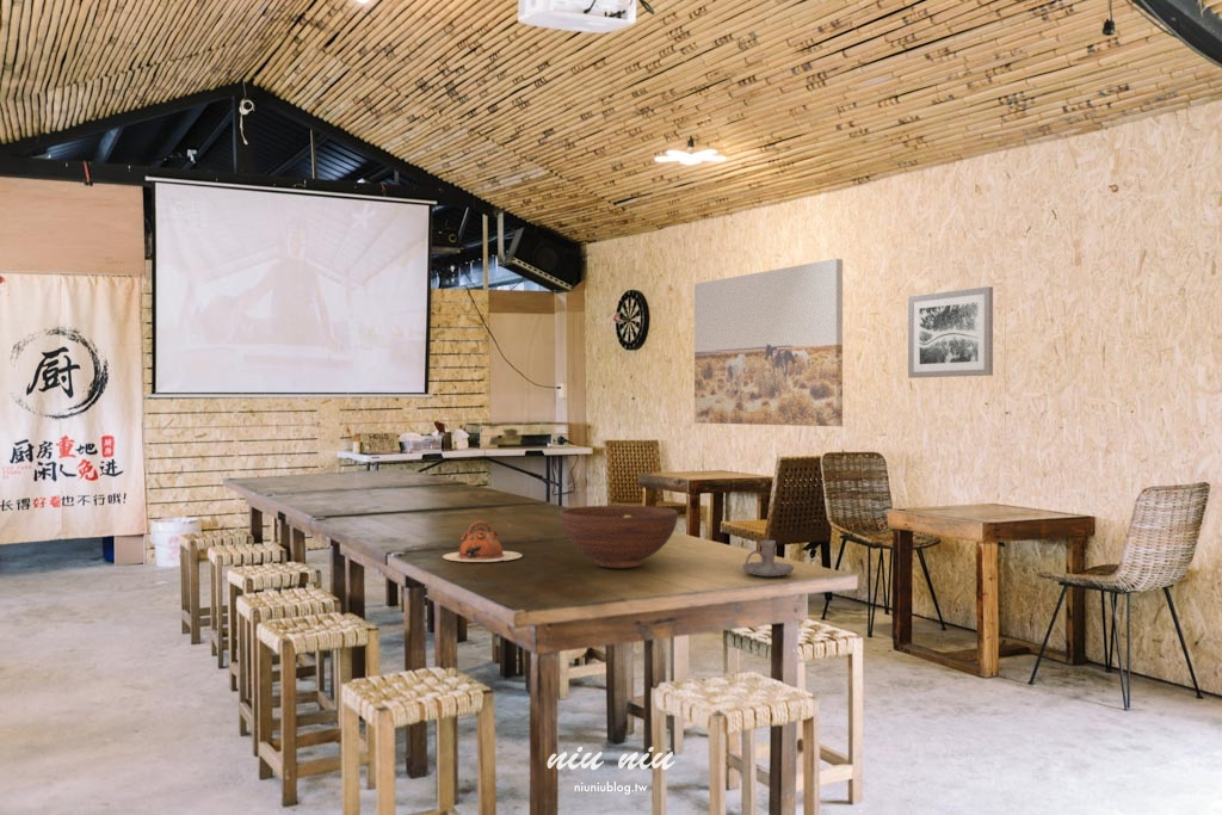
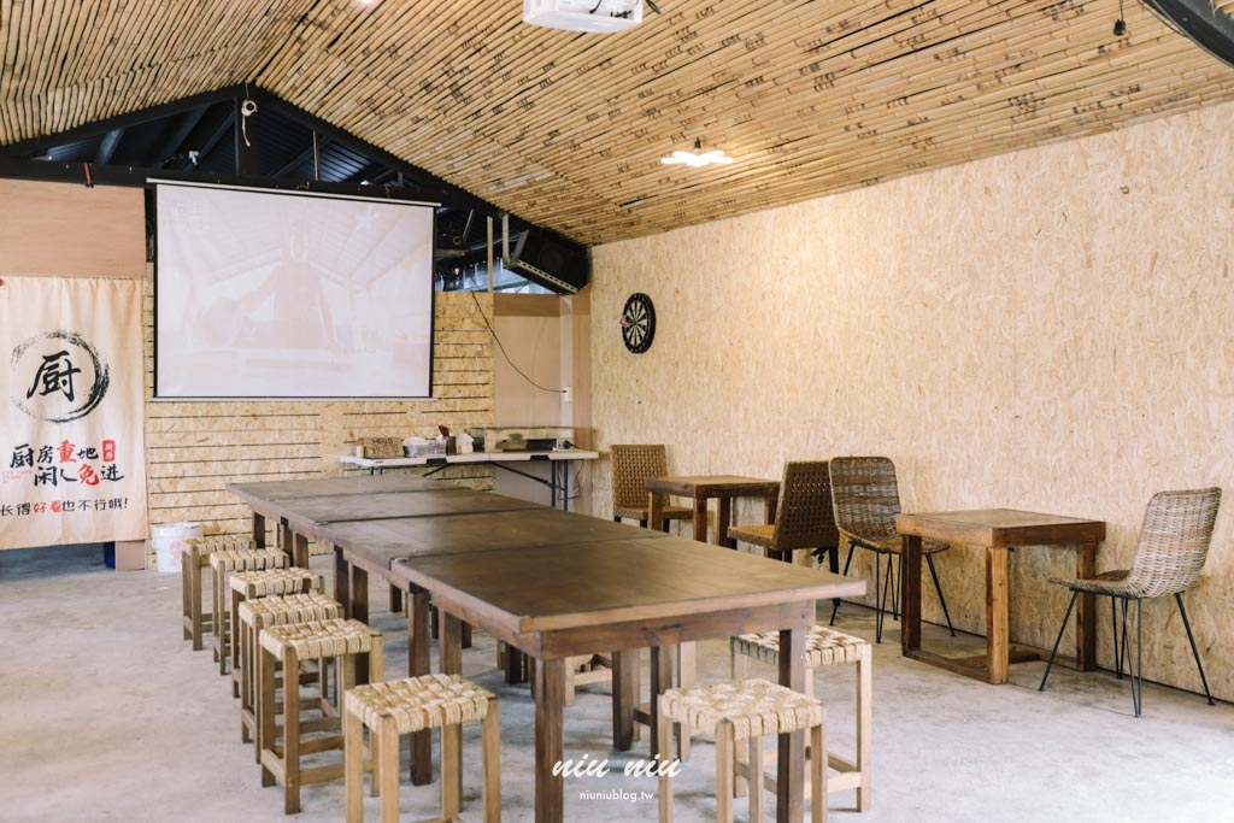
- wall art [693,258,844,427]
- wall art [907,285,994,379]
- fruit bowl [558,505,679,569]
- candle holder [741,539,795,578]
- teapot [442,519,524,563]
